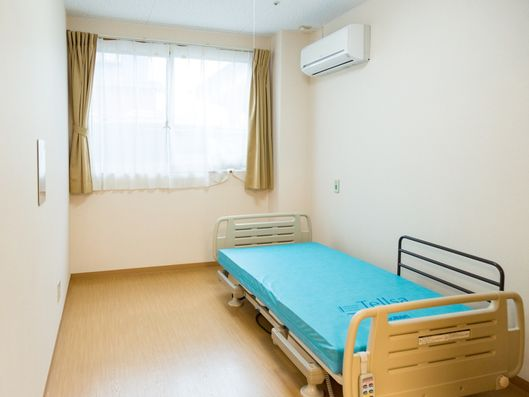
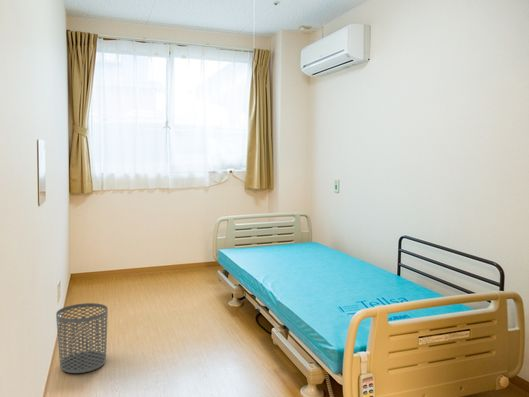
+ waste bin [55,302,109,374]
